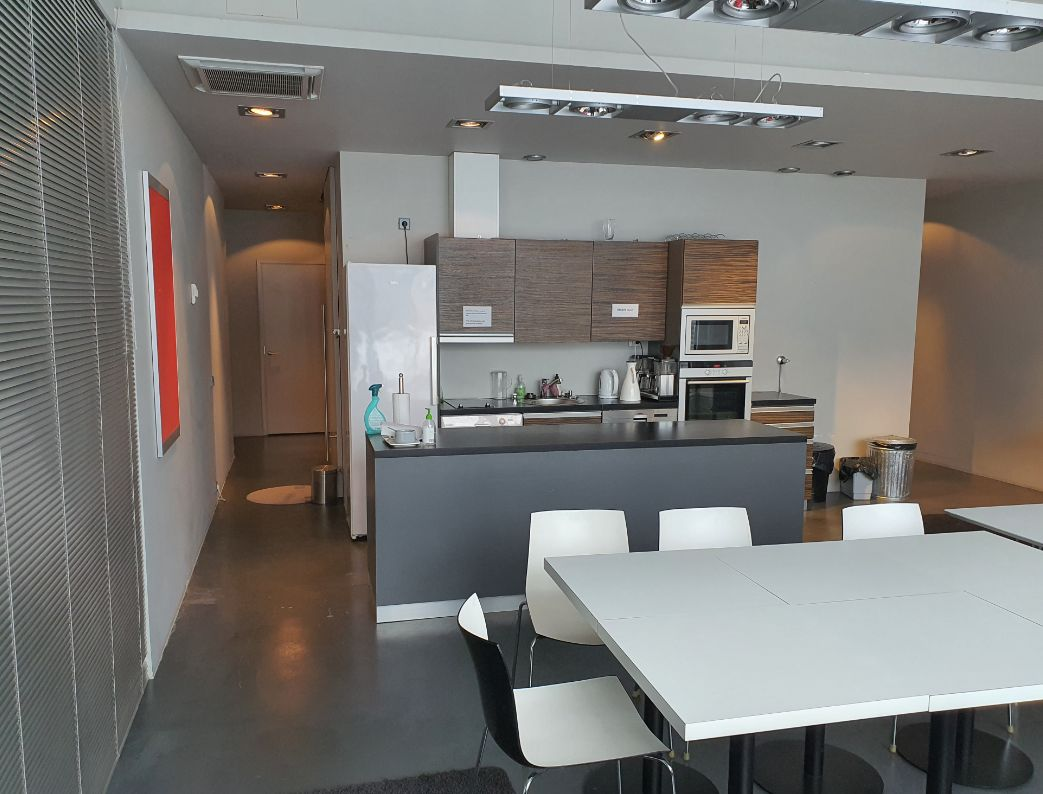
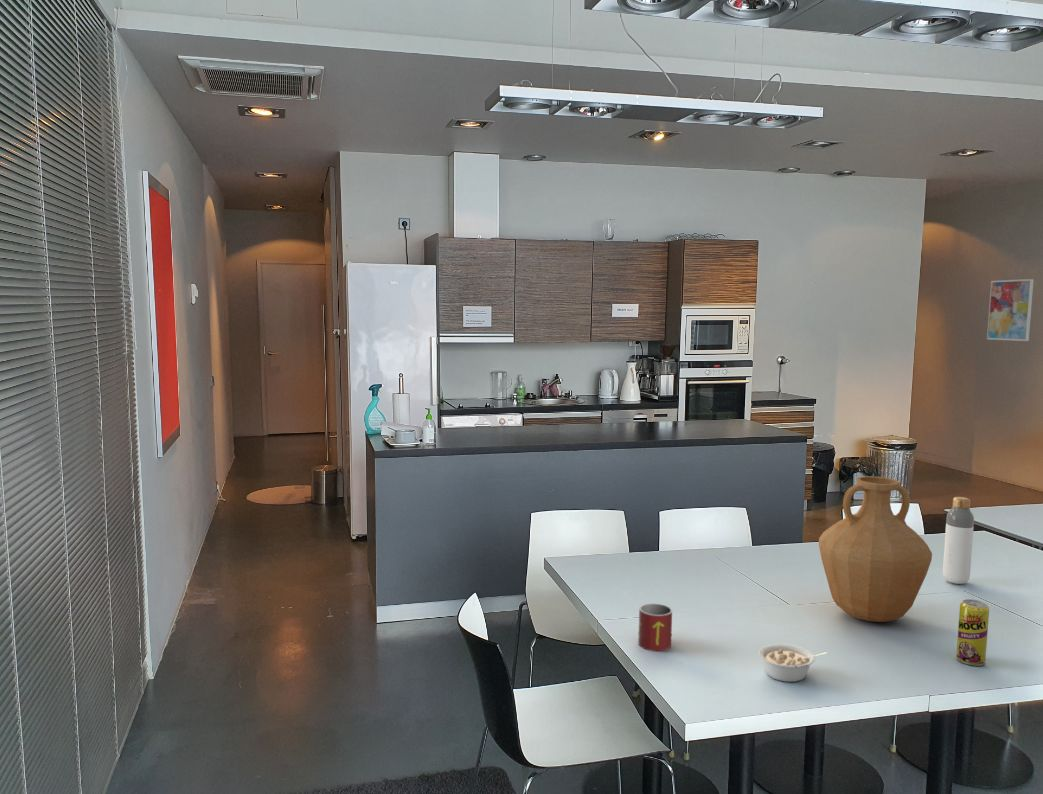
+ wall art [986,278,1035,342]
+ mug [637,602,673,652]
+ beverage can [955,598,990,667]
+ vase [818,475,933,623]
+ bottle [942,496,975,585]
+ legume [758,643,828,683]
